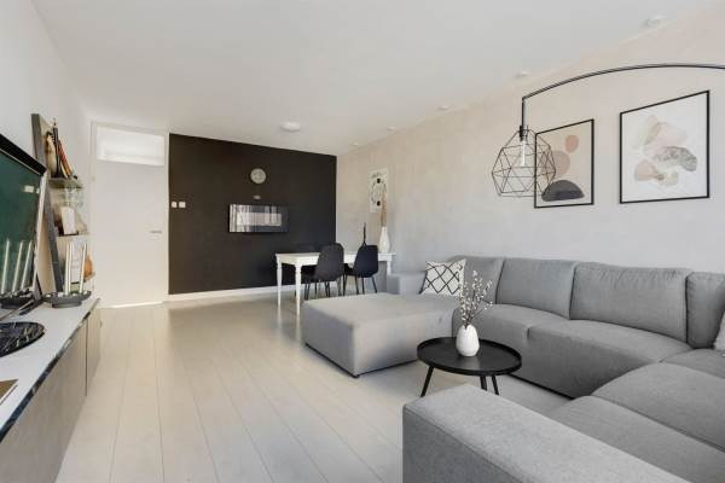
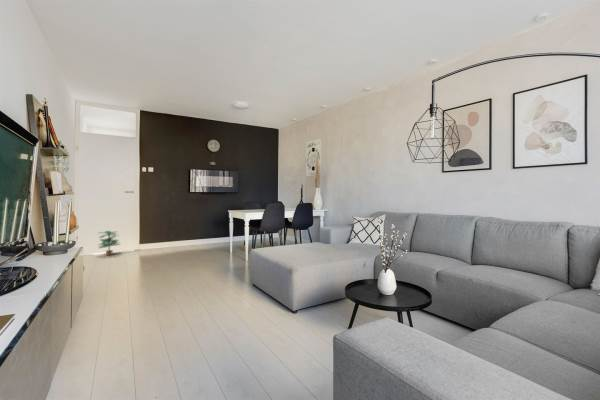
+ potted plant [97,230,122,257]
